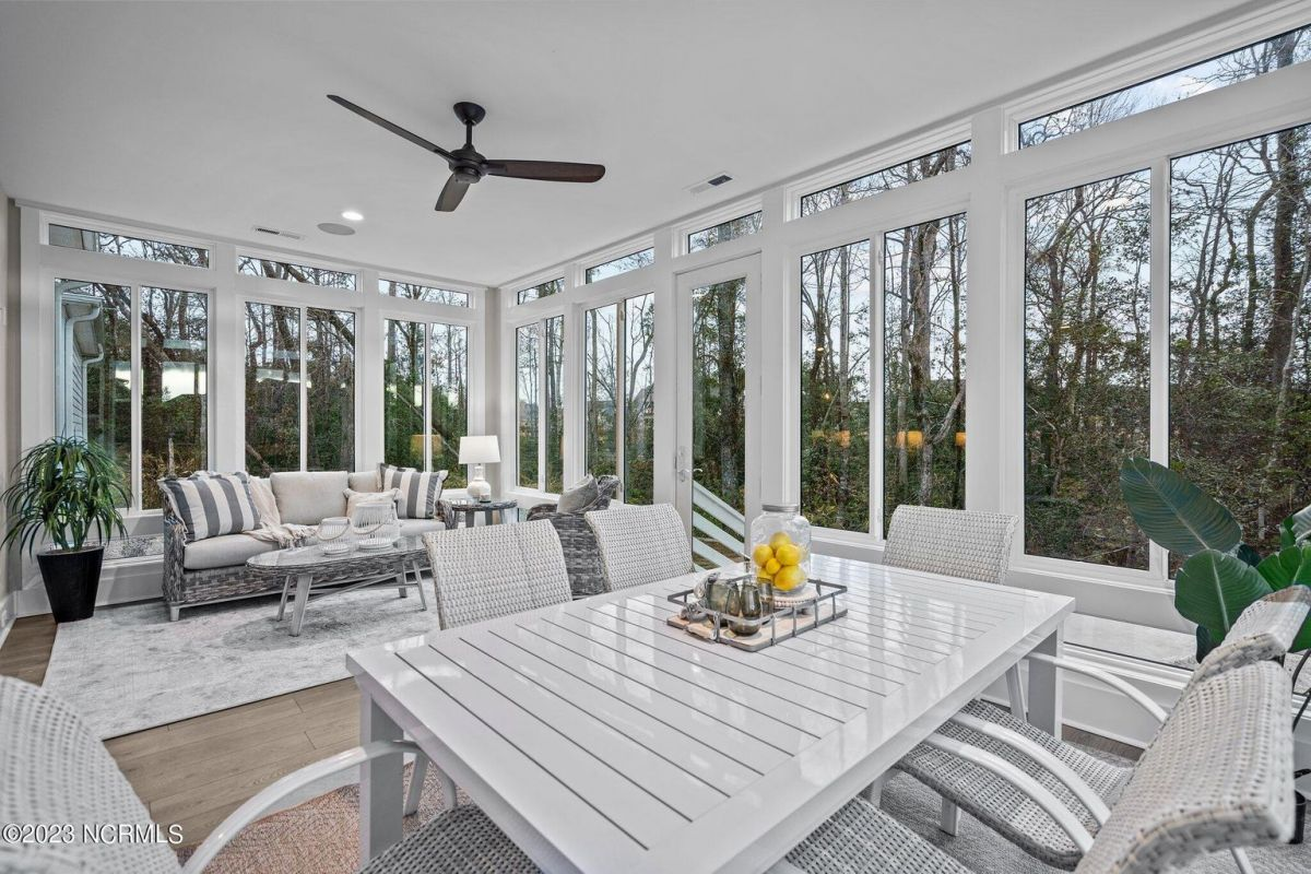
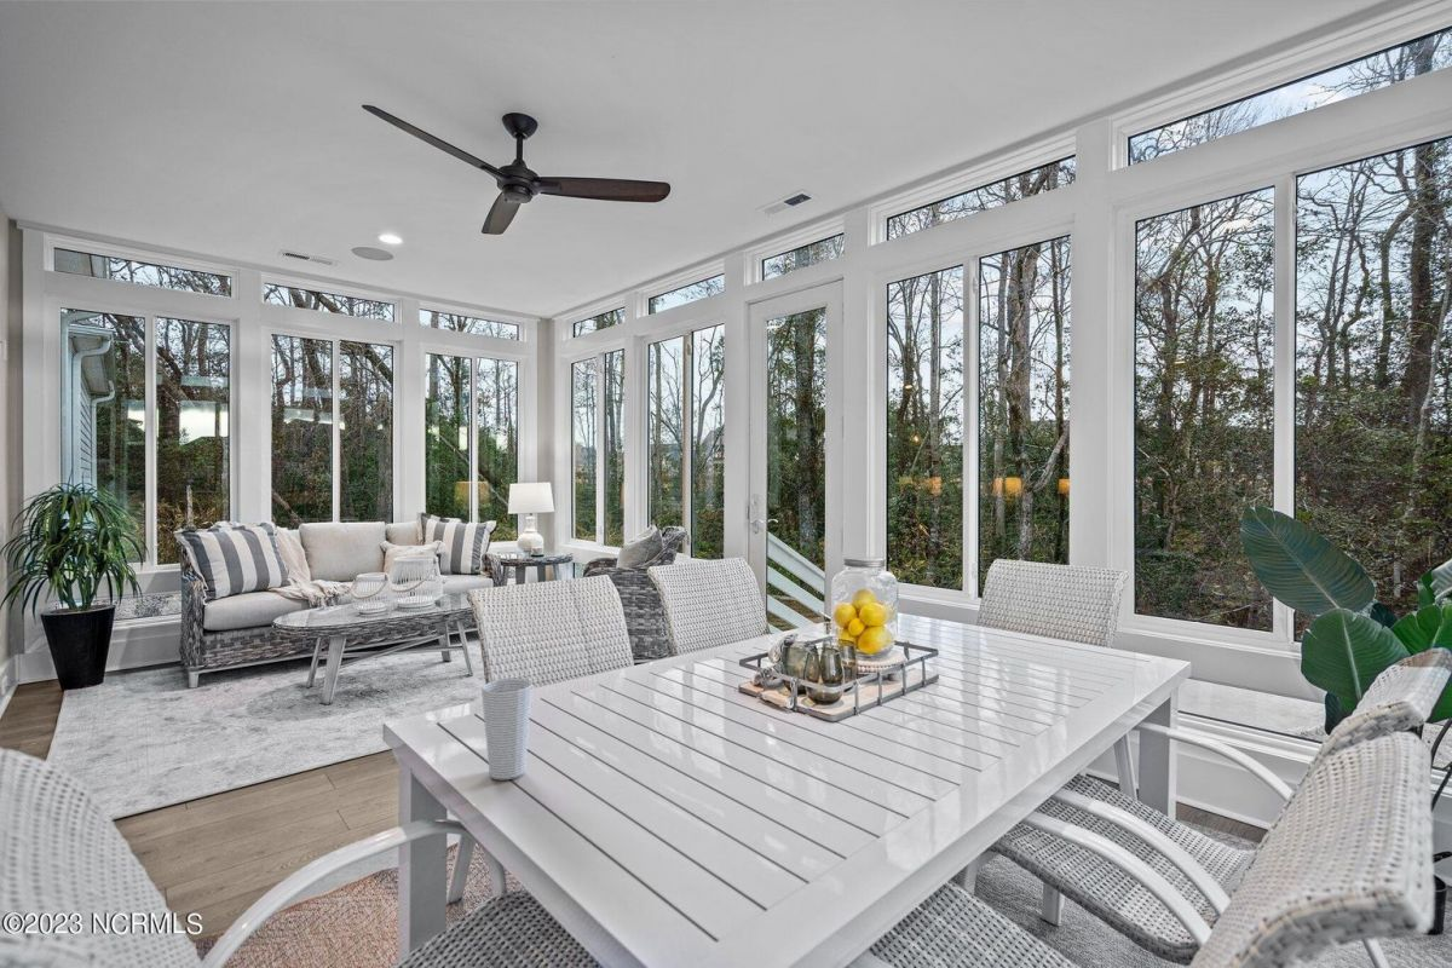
+ cup [480,678,534,780]
